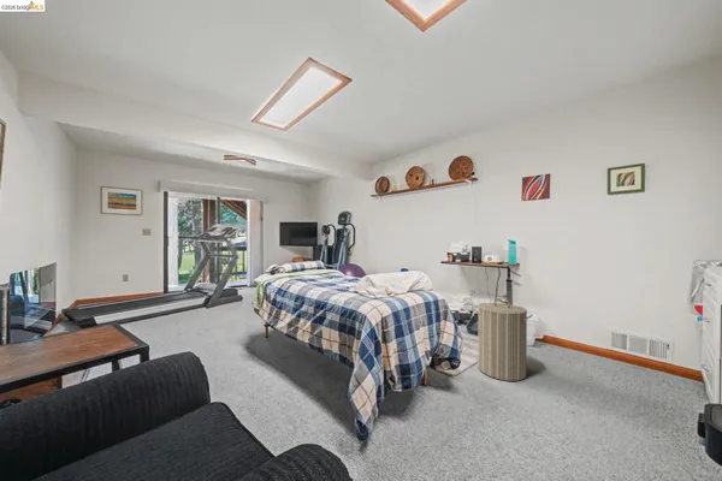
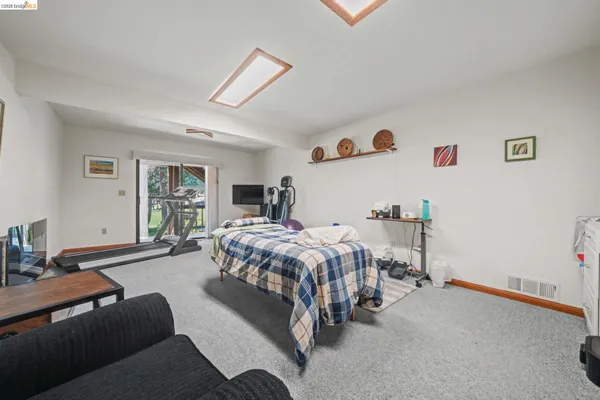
- laundry hamper [473,296,533,382]
